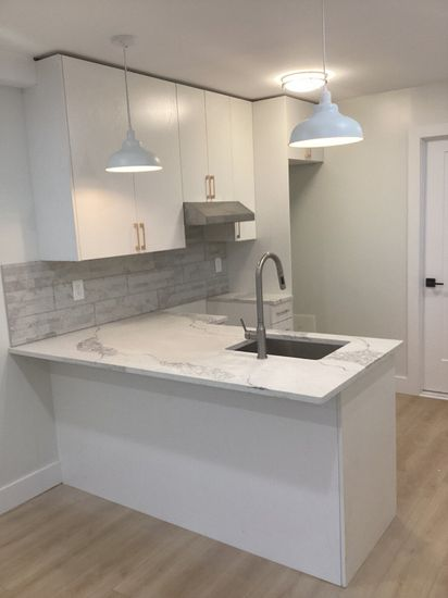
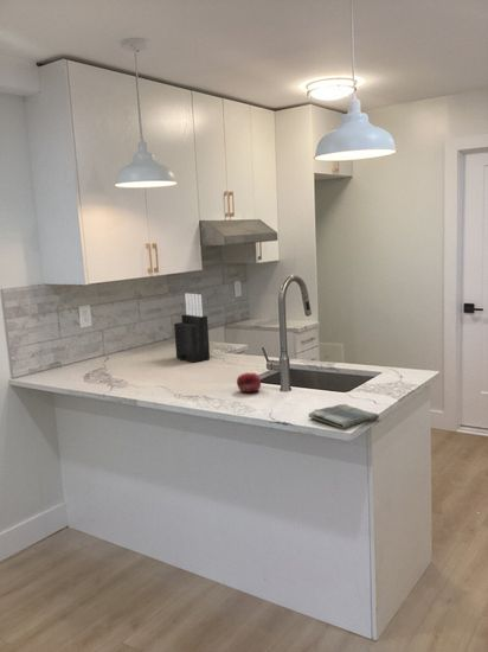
+ dish towel [308,403,380,430]
+ knife block [173,293,211,364]
+ fruit [236,372,262,394]
